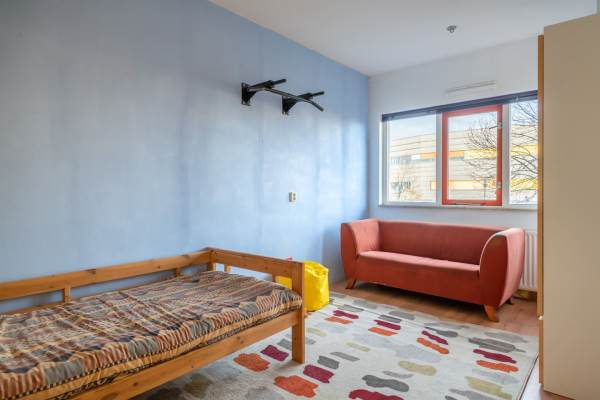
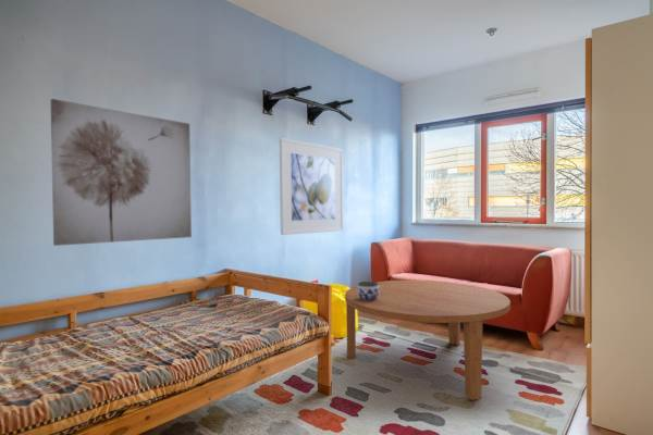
+ coffee table [344,279,512,401]
+ jar [356,281,380,301]
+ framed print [279,137,344,236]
+ wall art [50,98,193,247]
